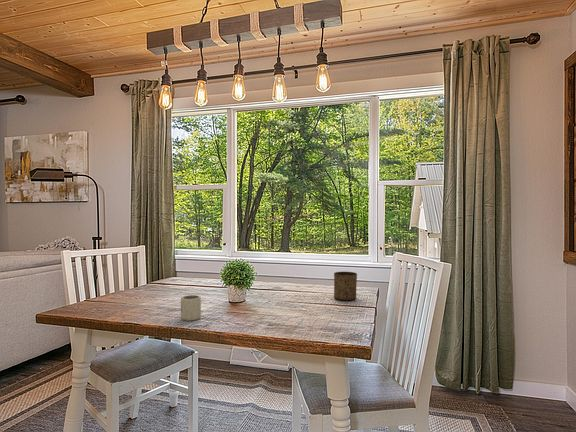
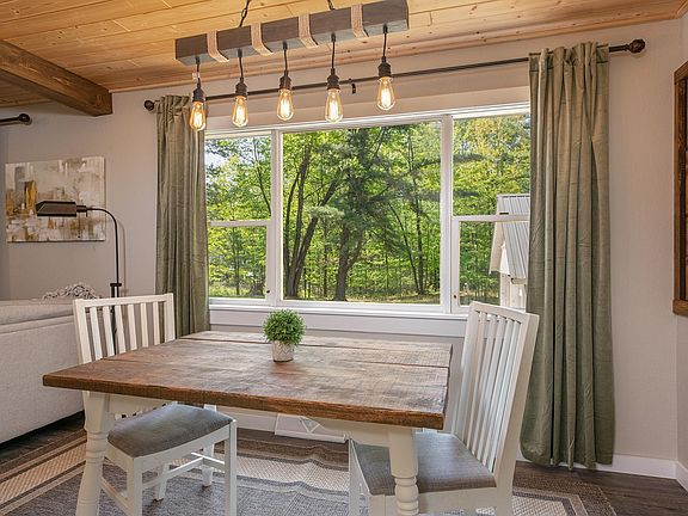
- cup [333,271,358,302]
- cup [180,294,202,322]
